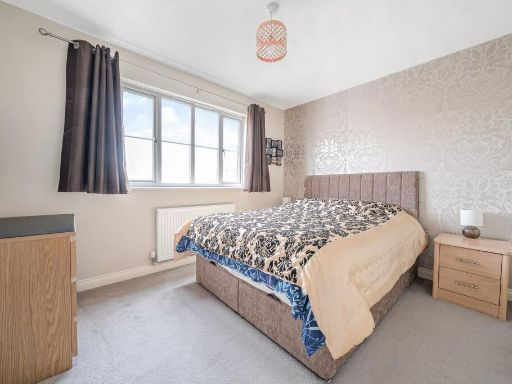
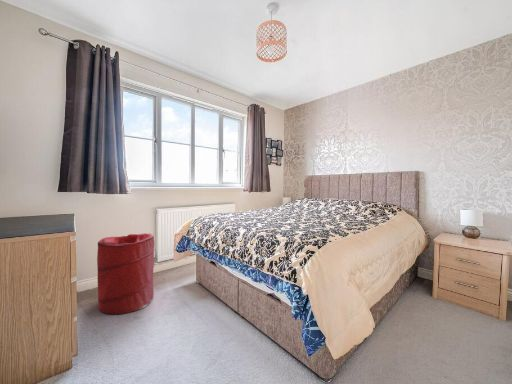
+ laundry hamper [96,232,156,315]
